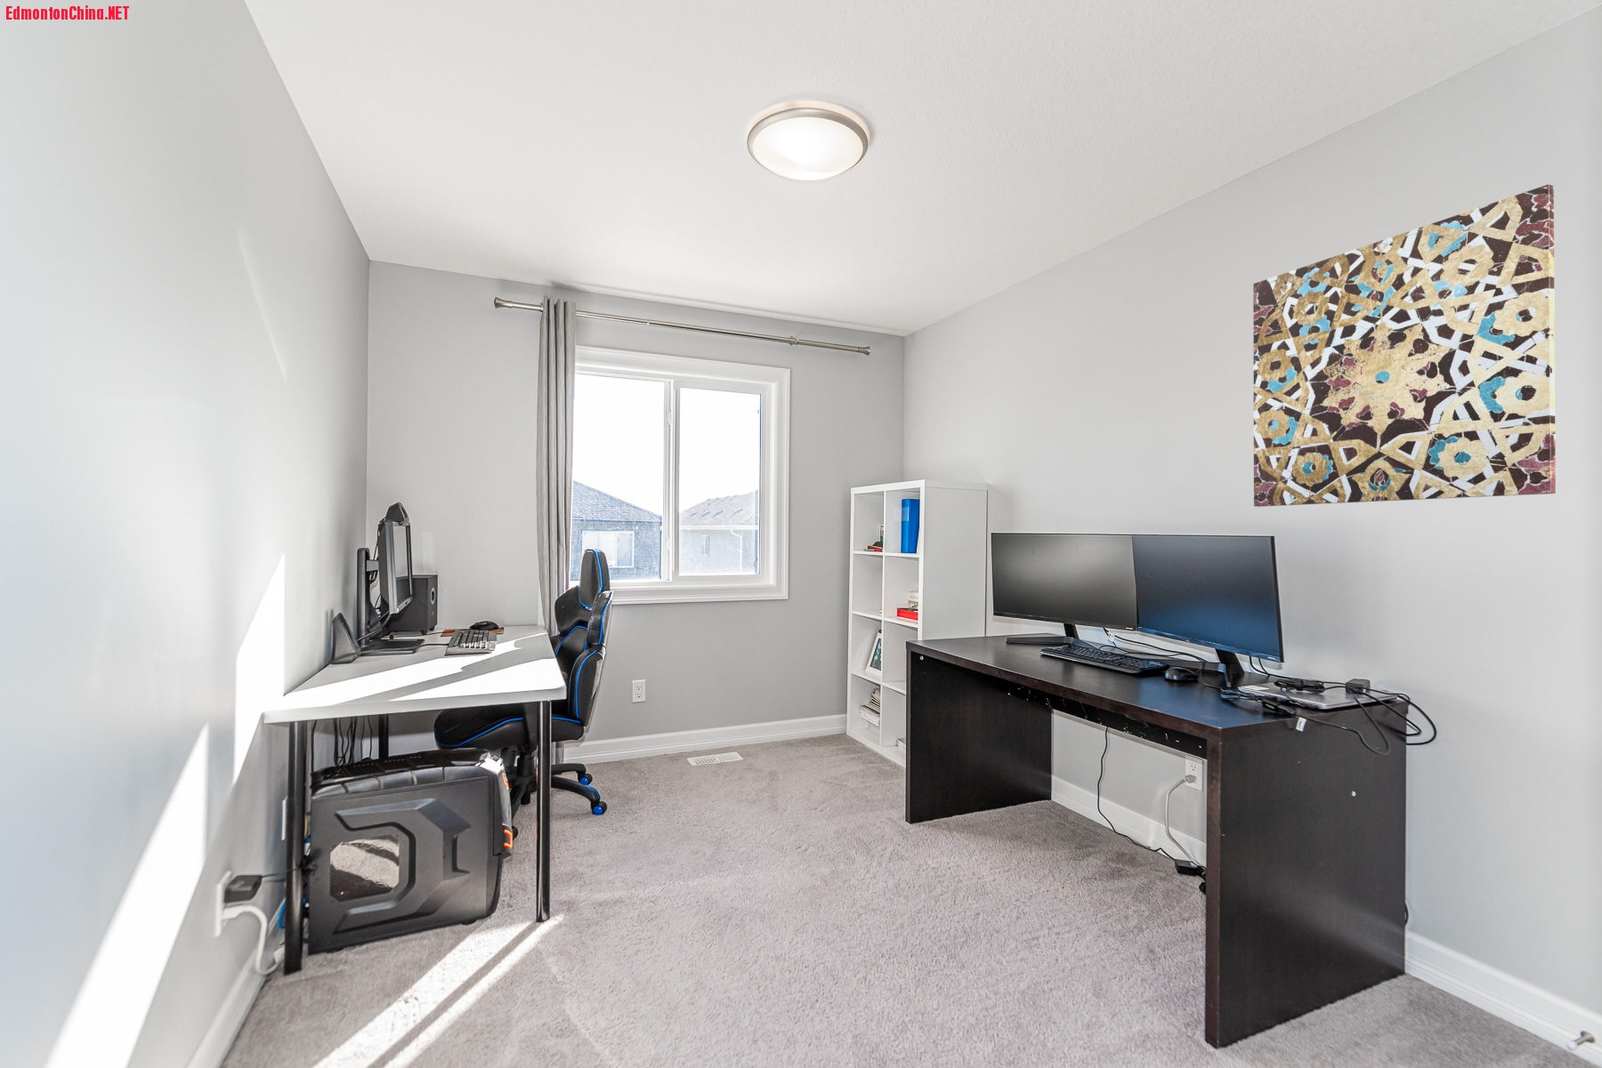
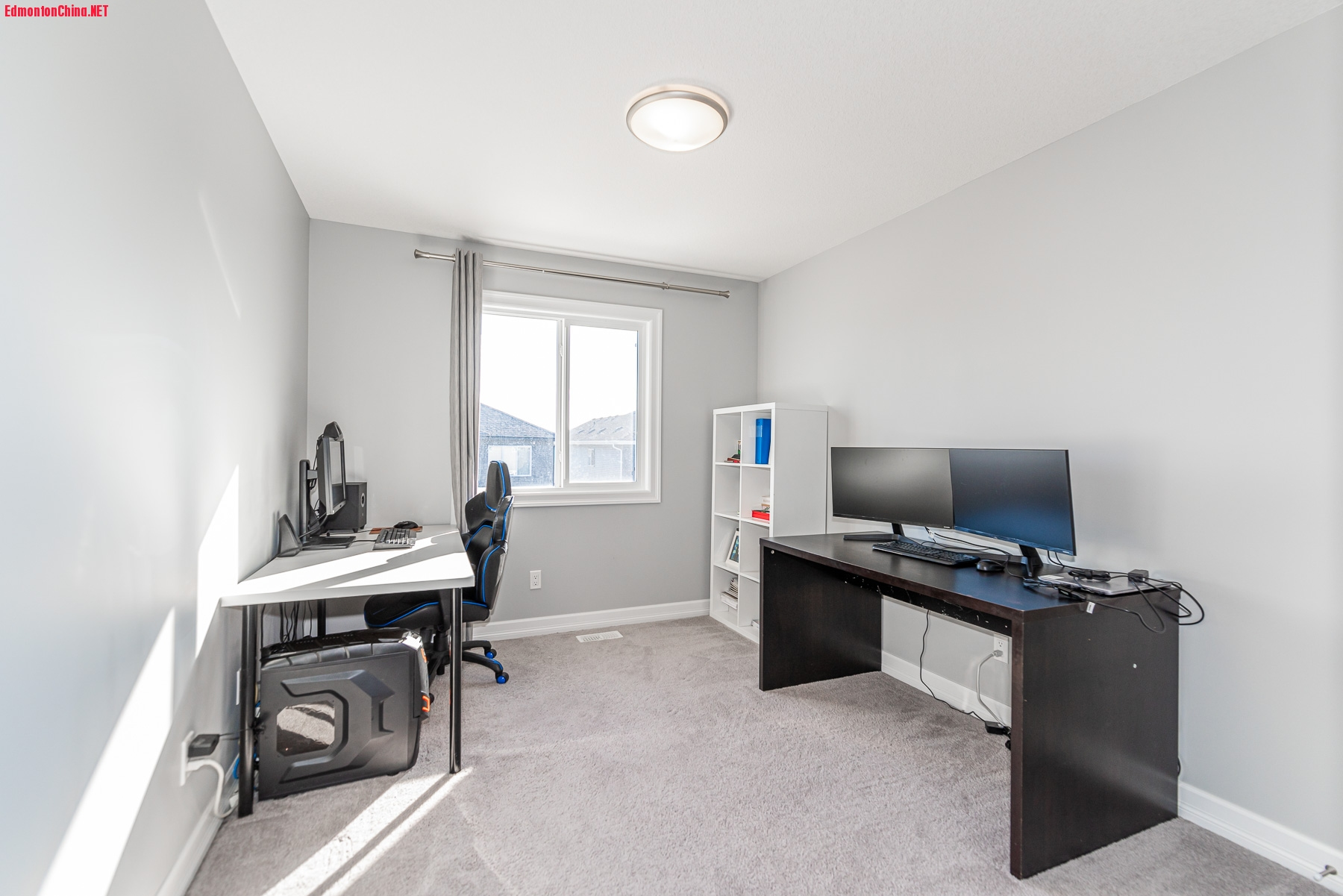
- wall art [1252,184,1557,508]
